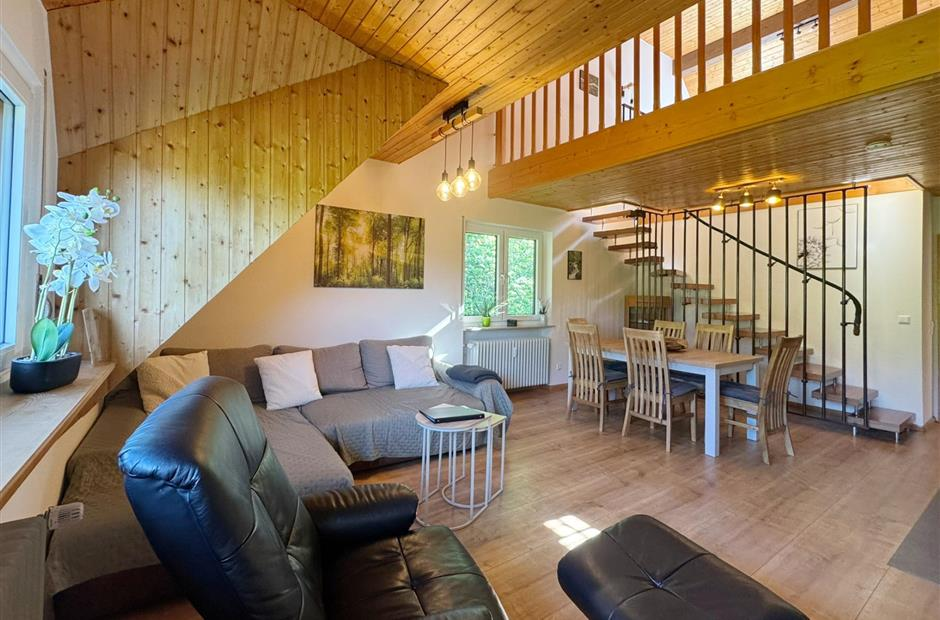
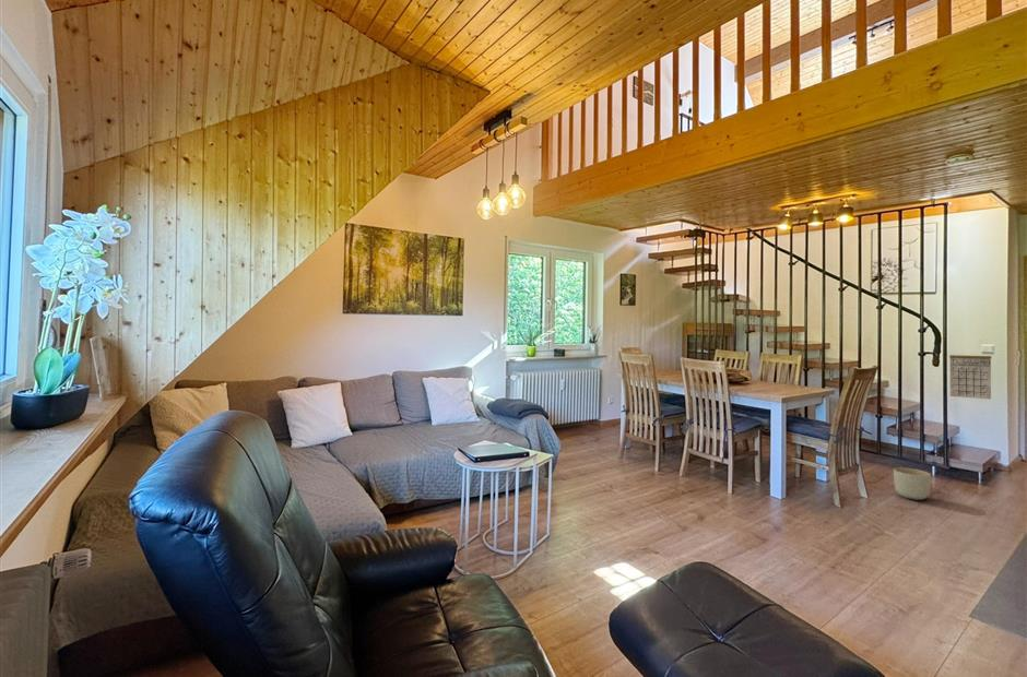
+ calendar [948,354,992,401]
+ planter [893,467,932,501]
